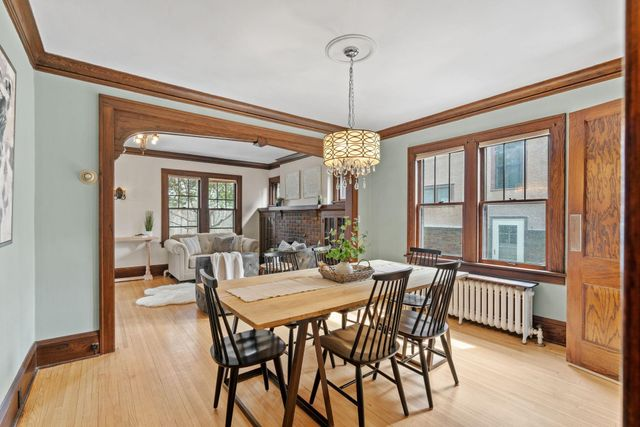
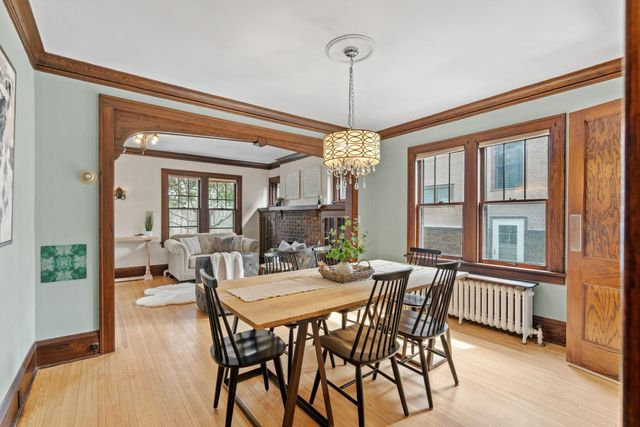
+ wall art [40,243,88,284]
